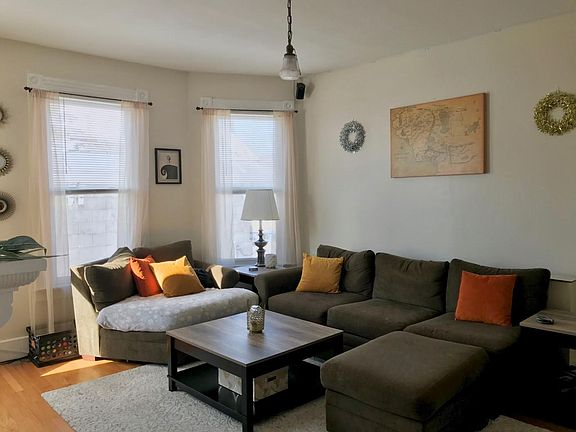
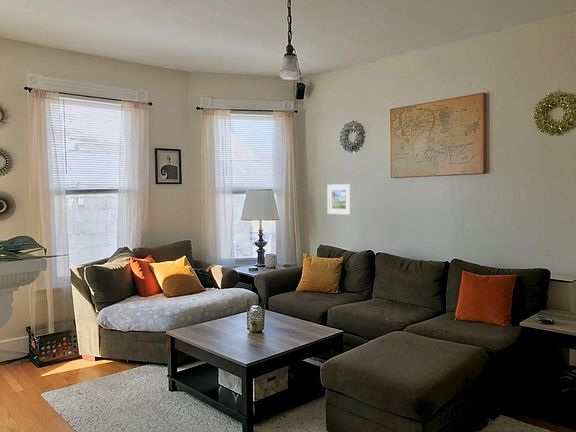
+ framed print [326,183,352,215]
